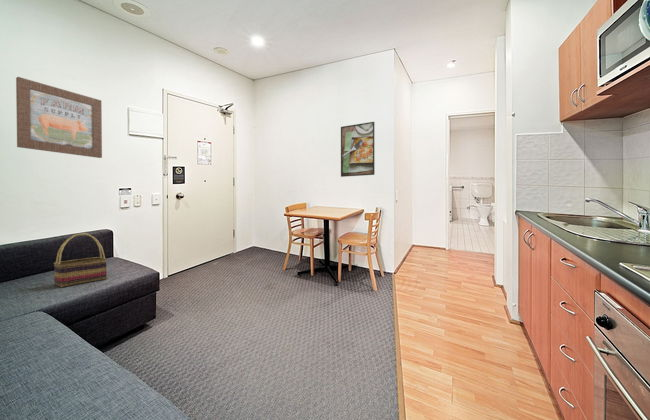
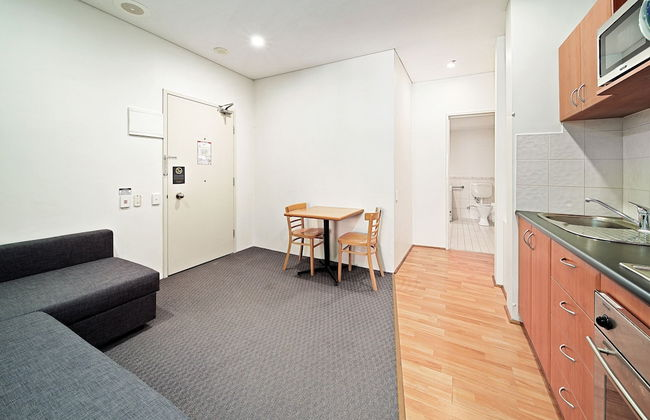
- wall art [15,76,103,159]
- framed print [340,121,376,178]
- woven basket [53,232,108,288]
